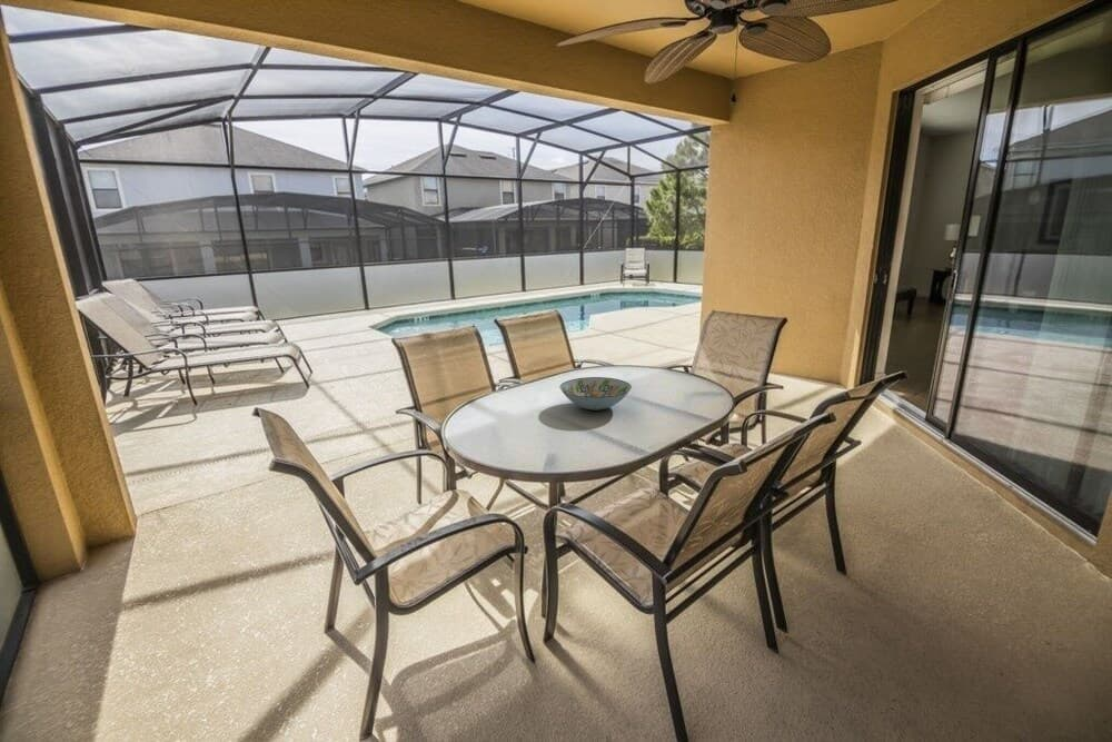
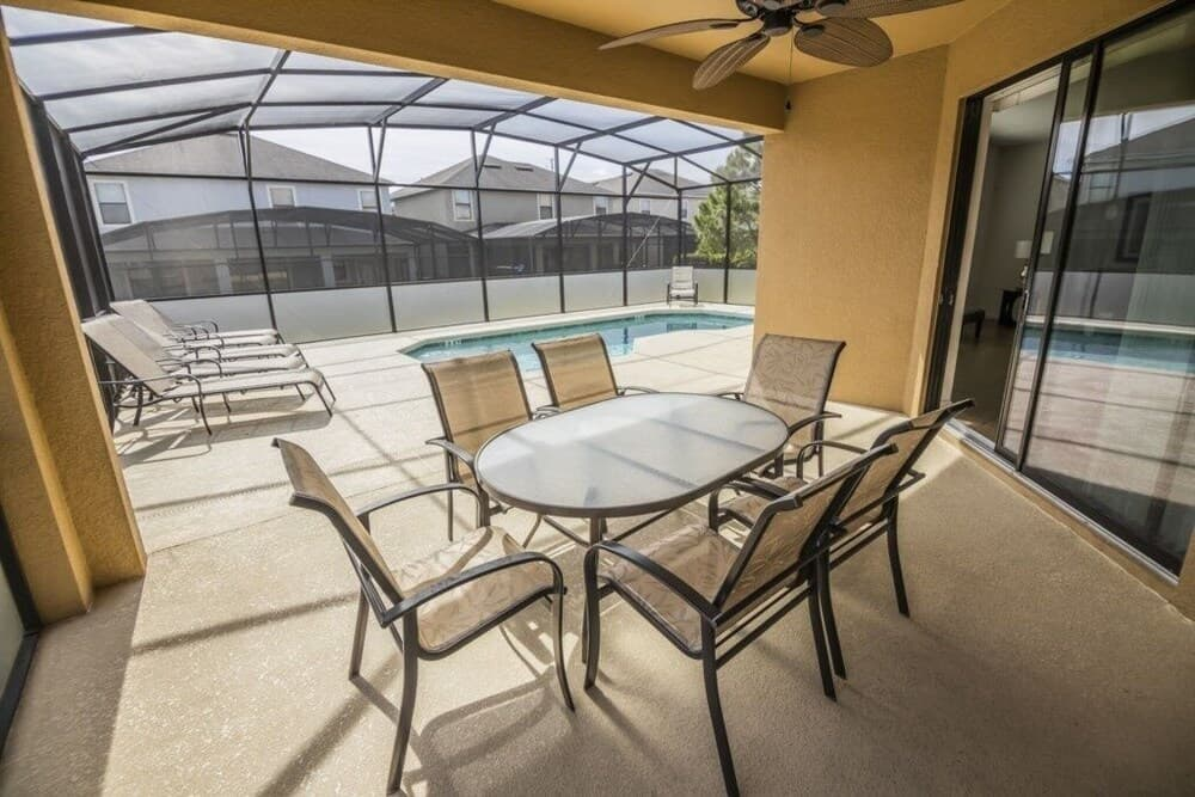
- decorative bowl [559,376,633,412]
